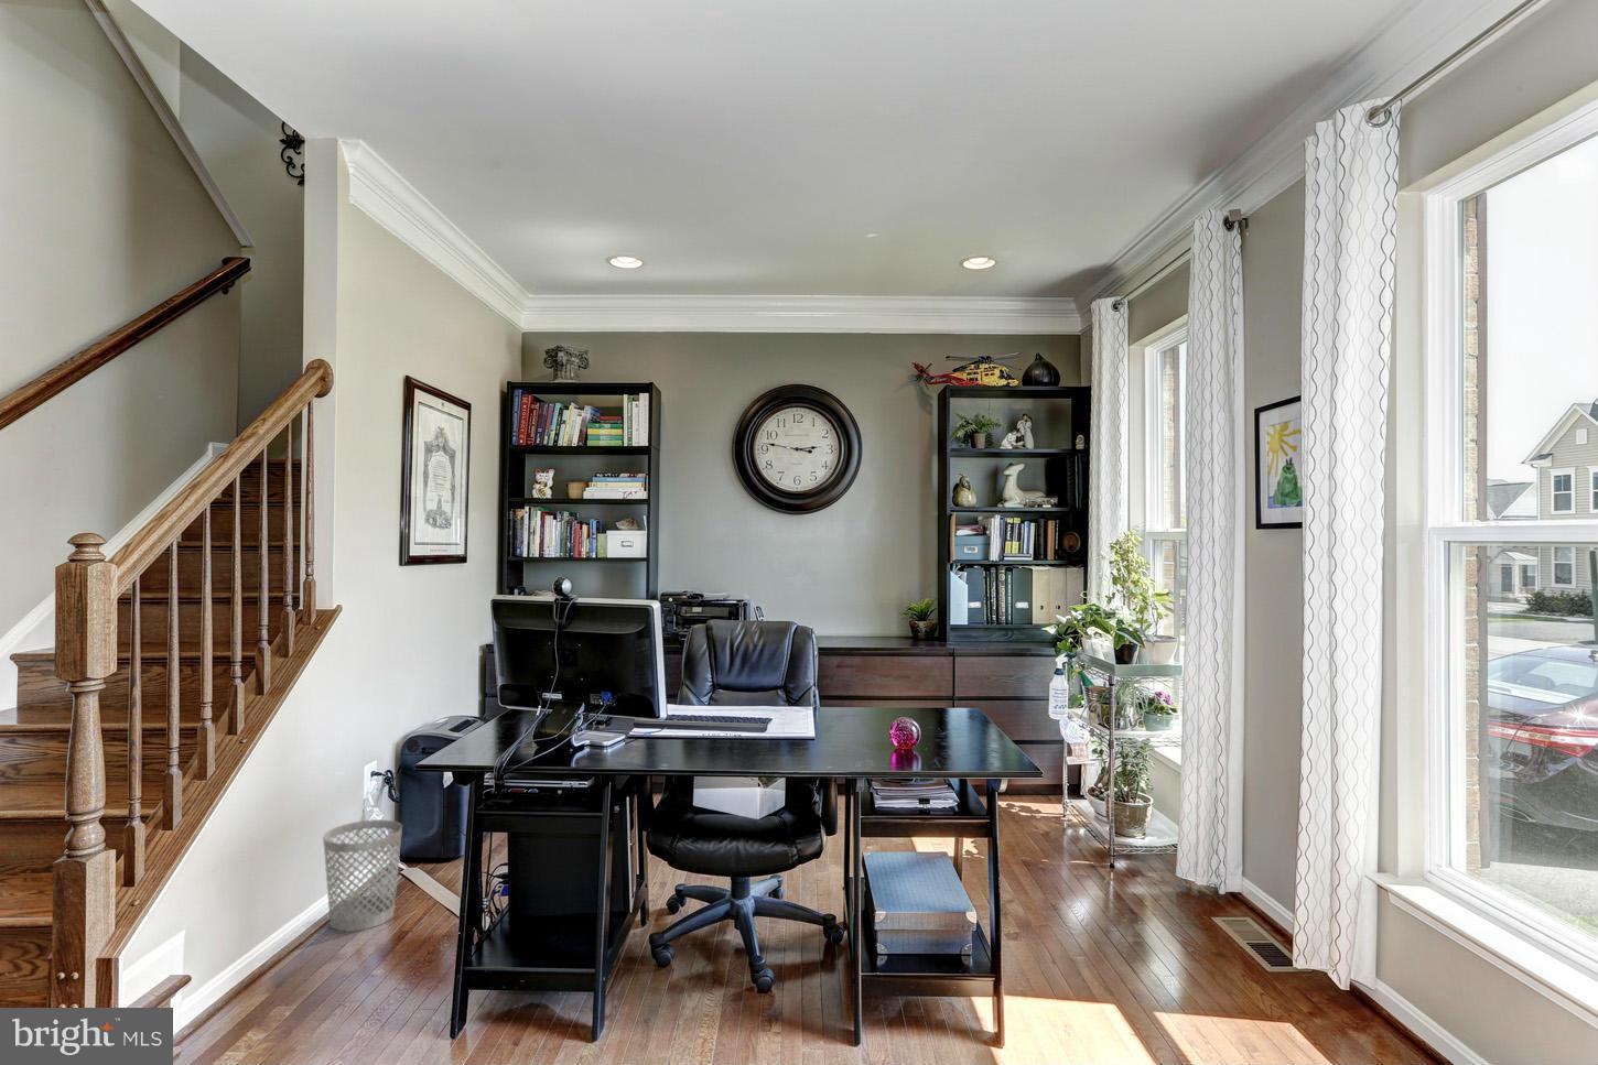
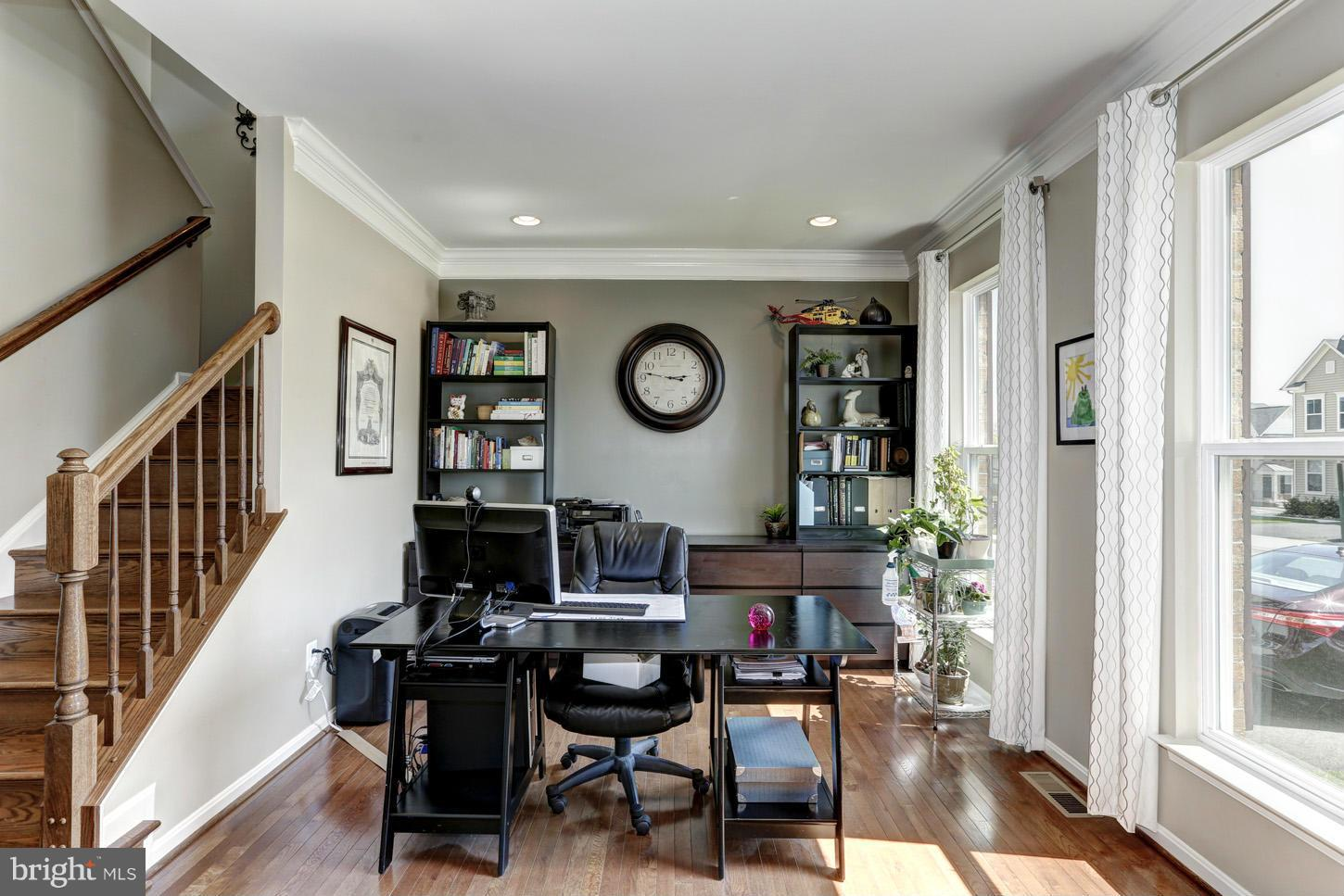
- wastebasket [322,818,403,933]
